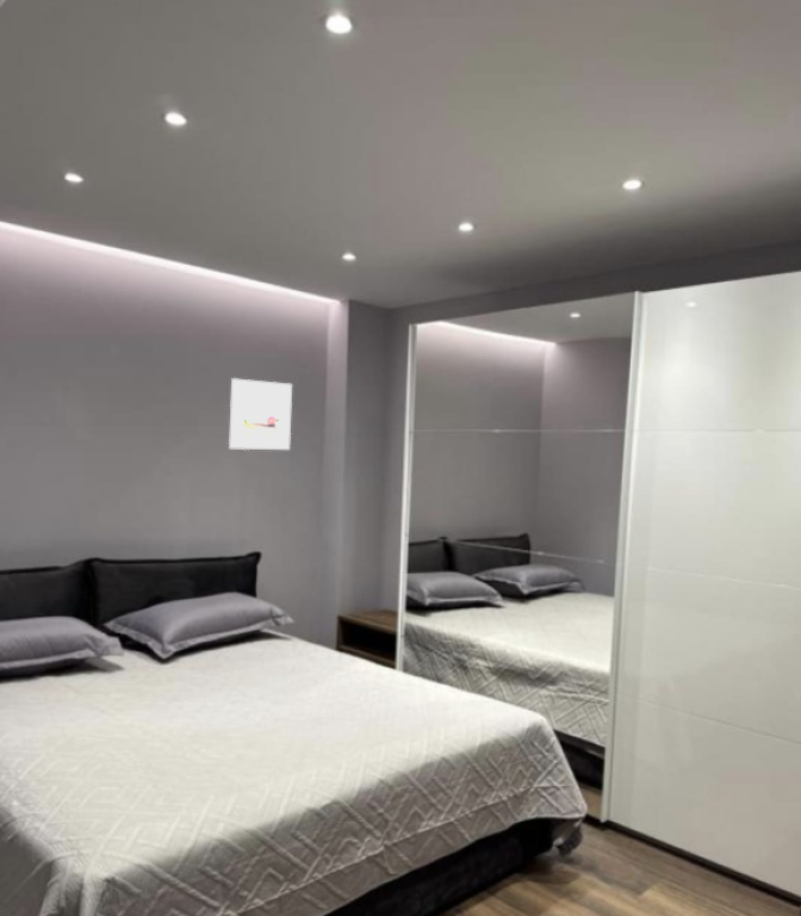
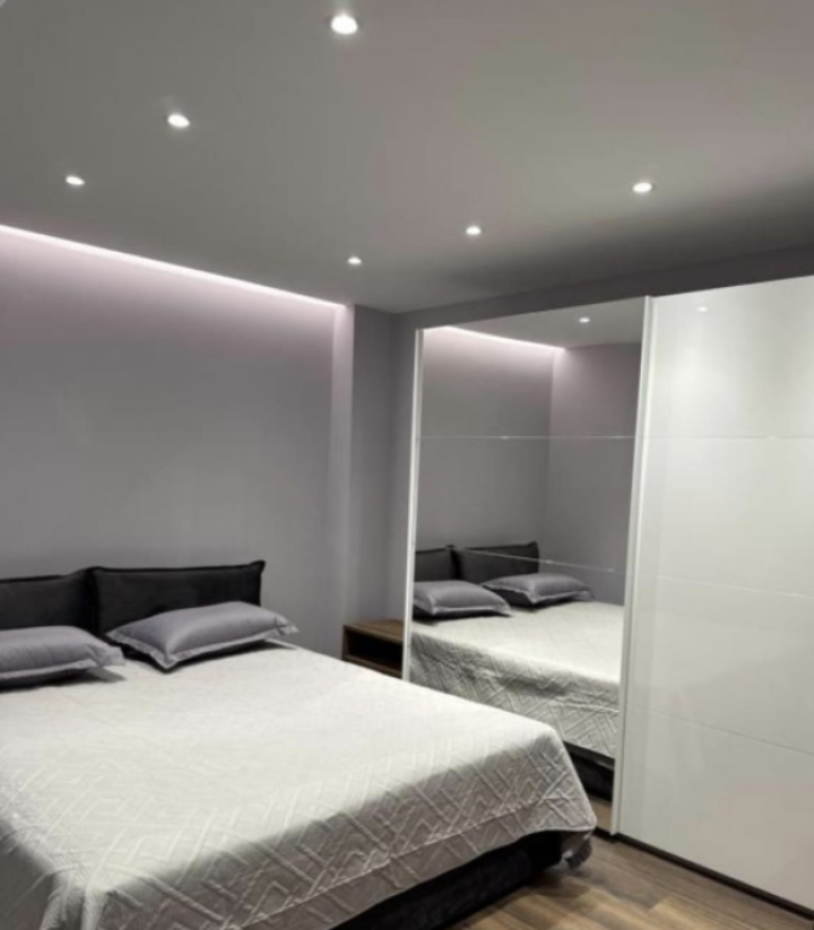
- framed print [228,377,293,451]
